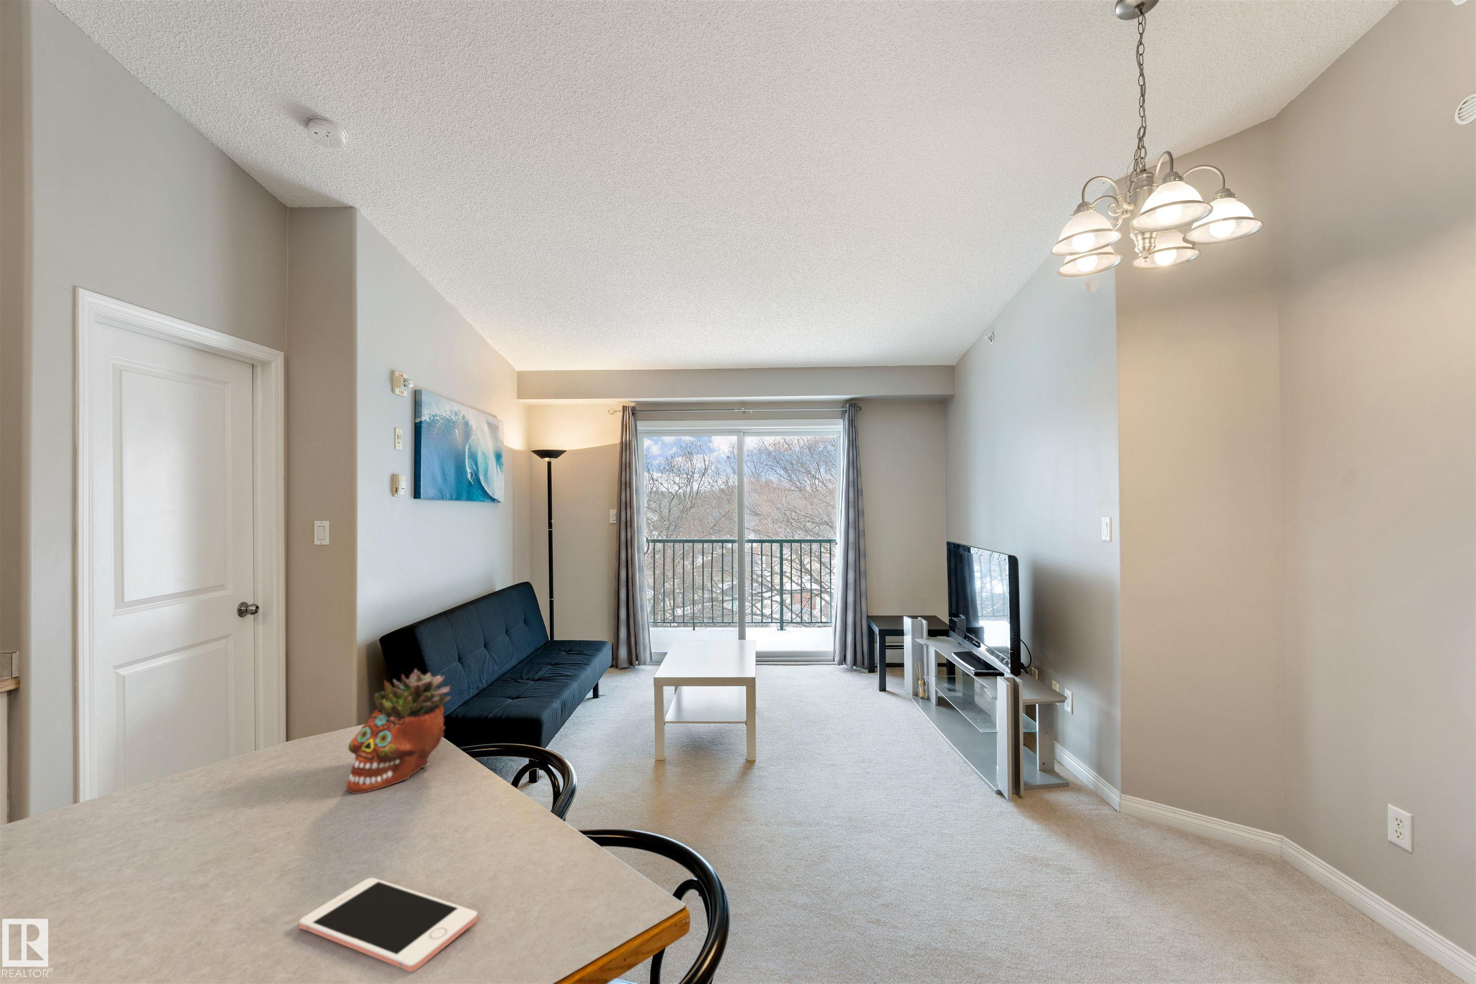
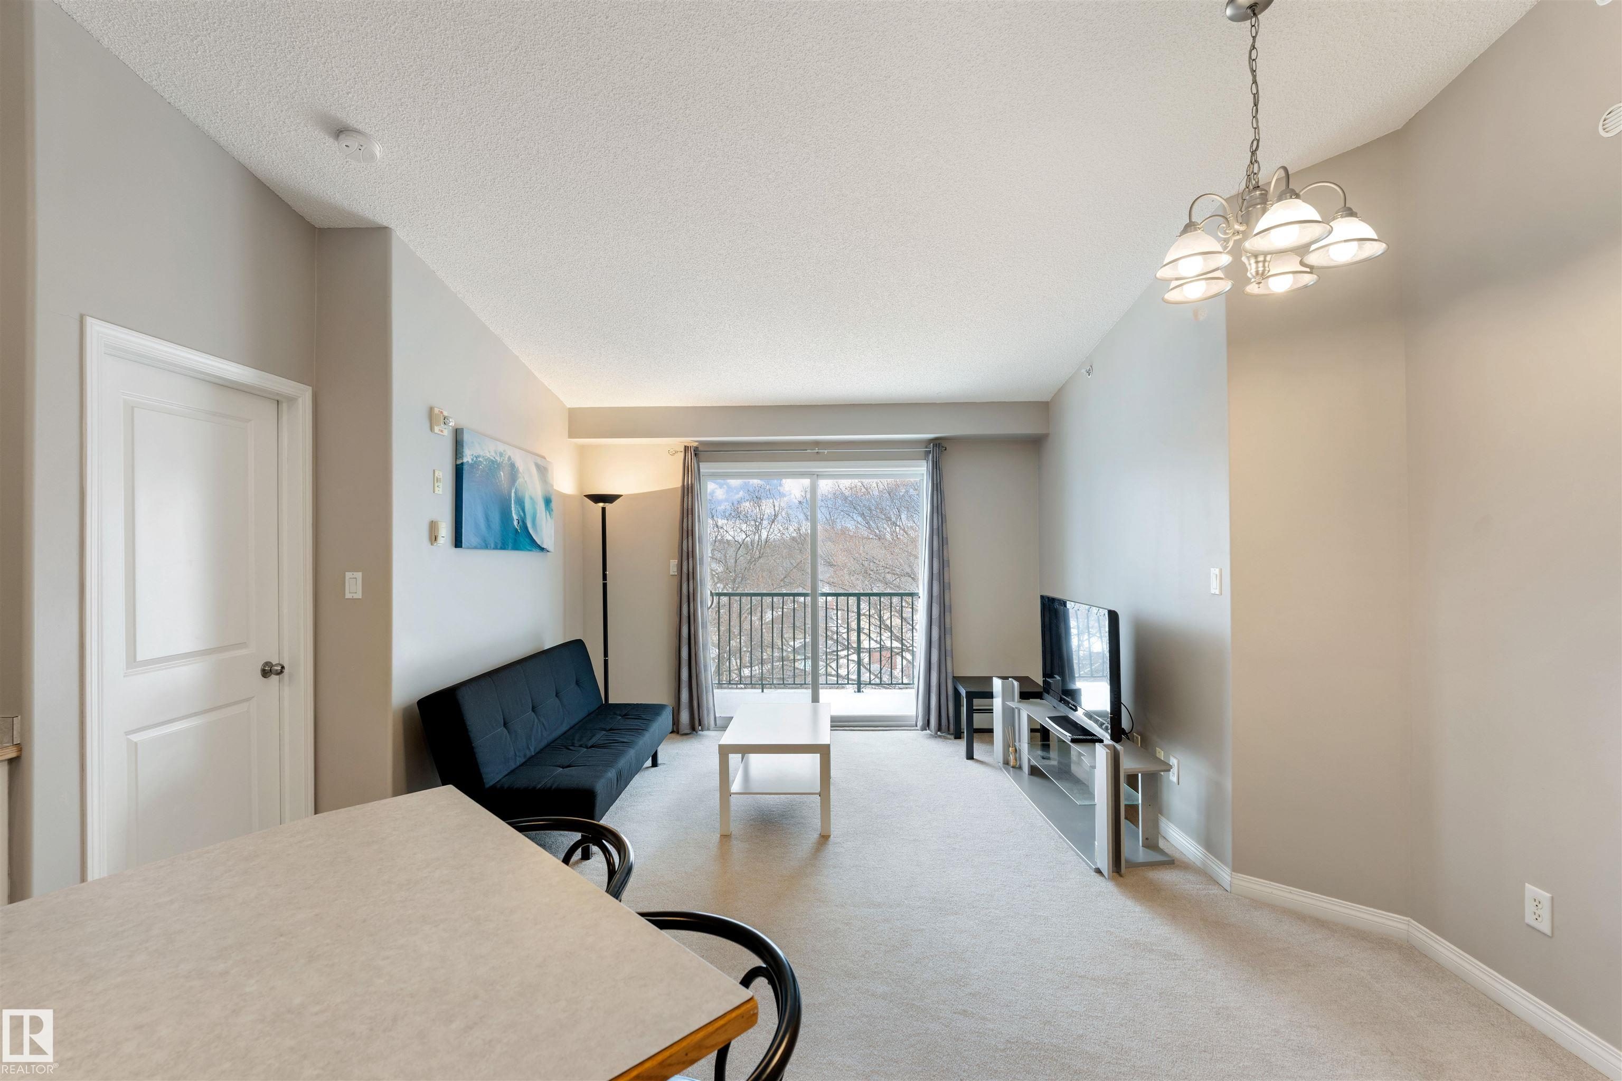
- cell phone [299,877,478,973]
- succulent planter [346,669,451,794]
